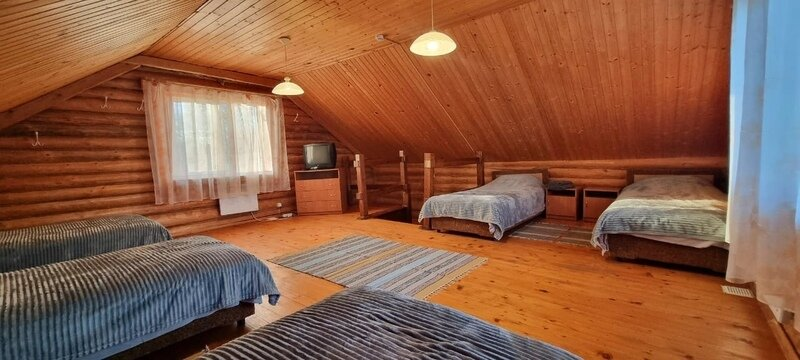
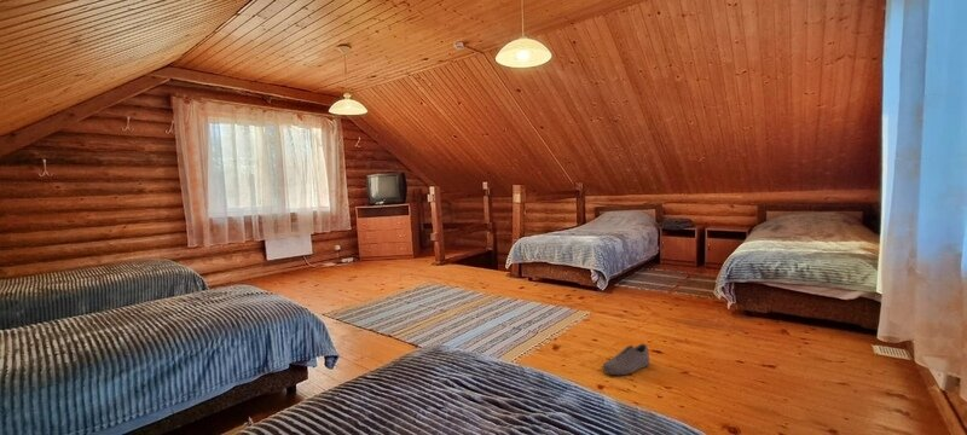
+ shoe [601,343,650,376]
